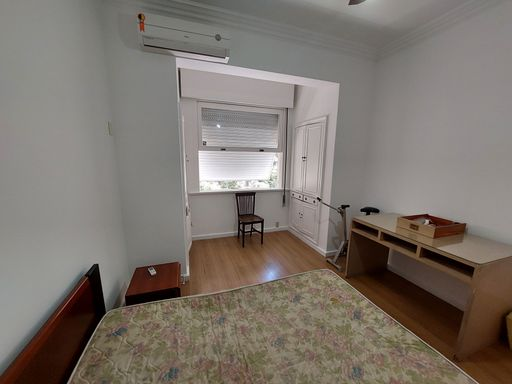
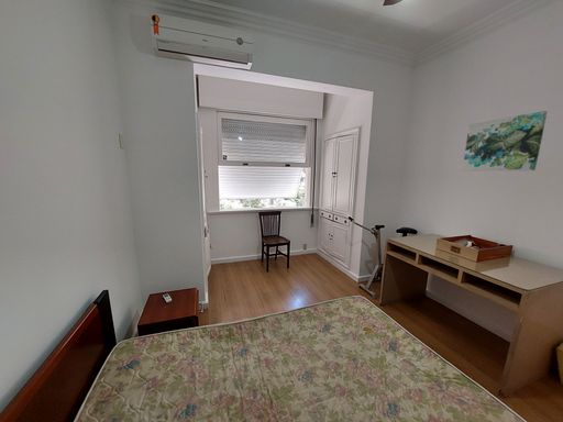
+ wall art [462,110,549,171]
